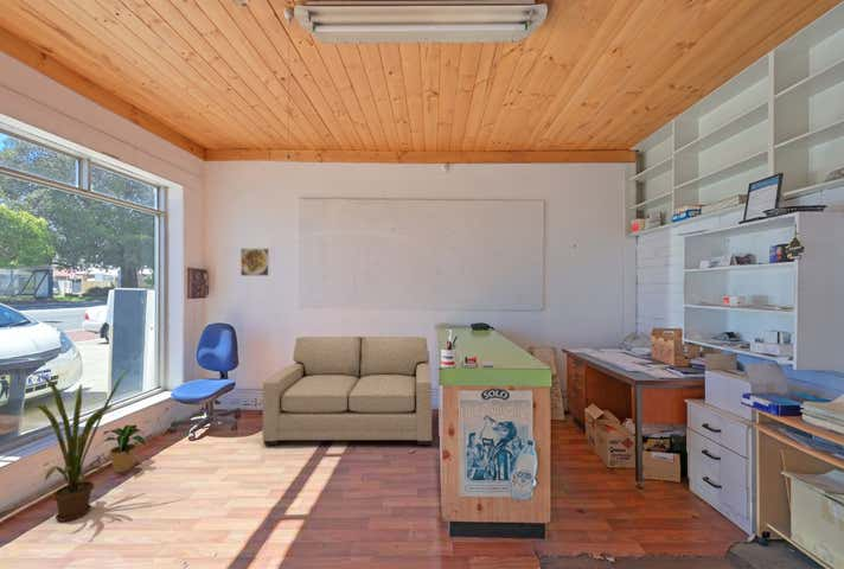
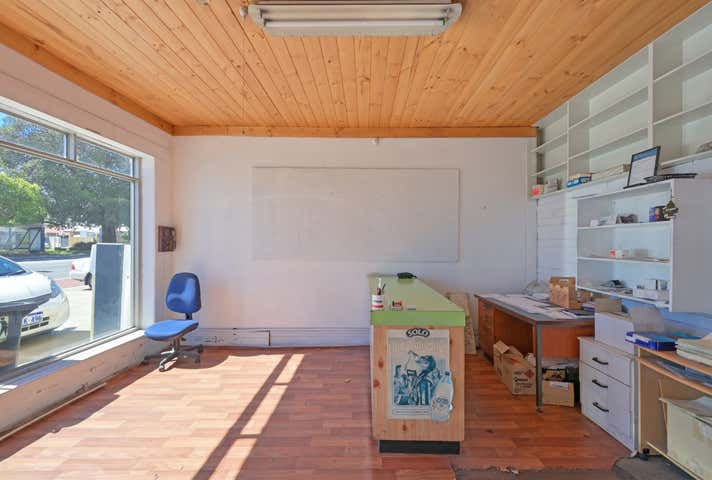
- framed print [239,248,270,277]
- house plant [25,369,130,523]
- sofa [261,335,434,446]
- potted plant [92,424,147,474]
